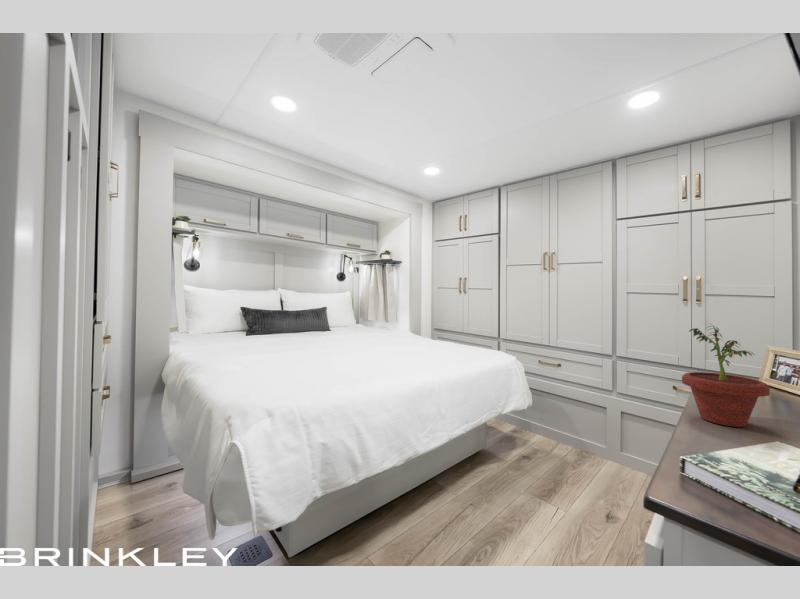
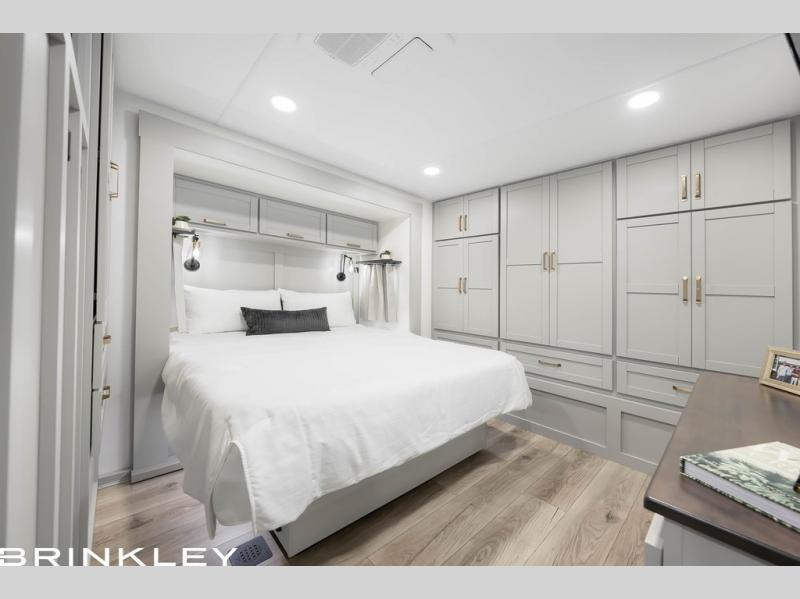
- potted plant [681,322,771,428]
